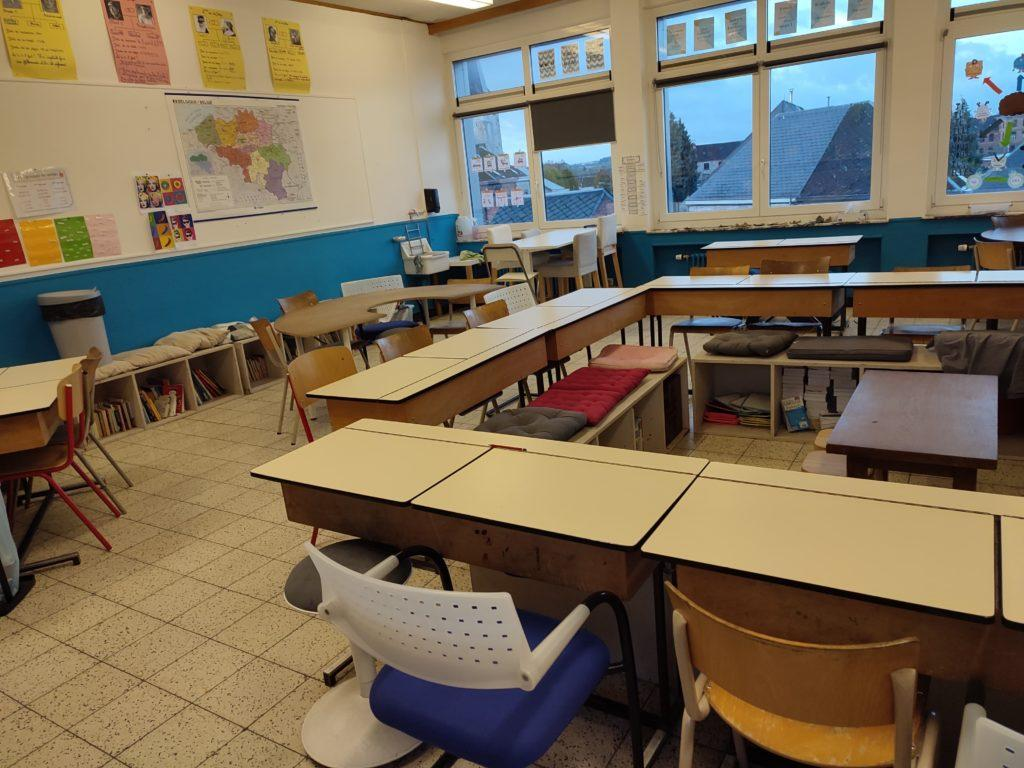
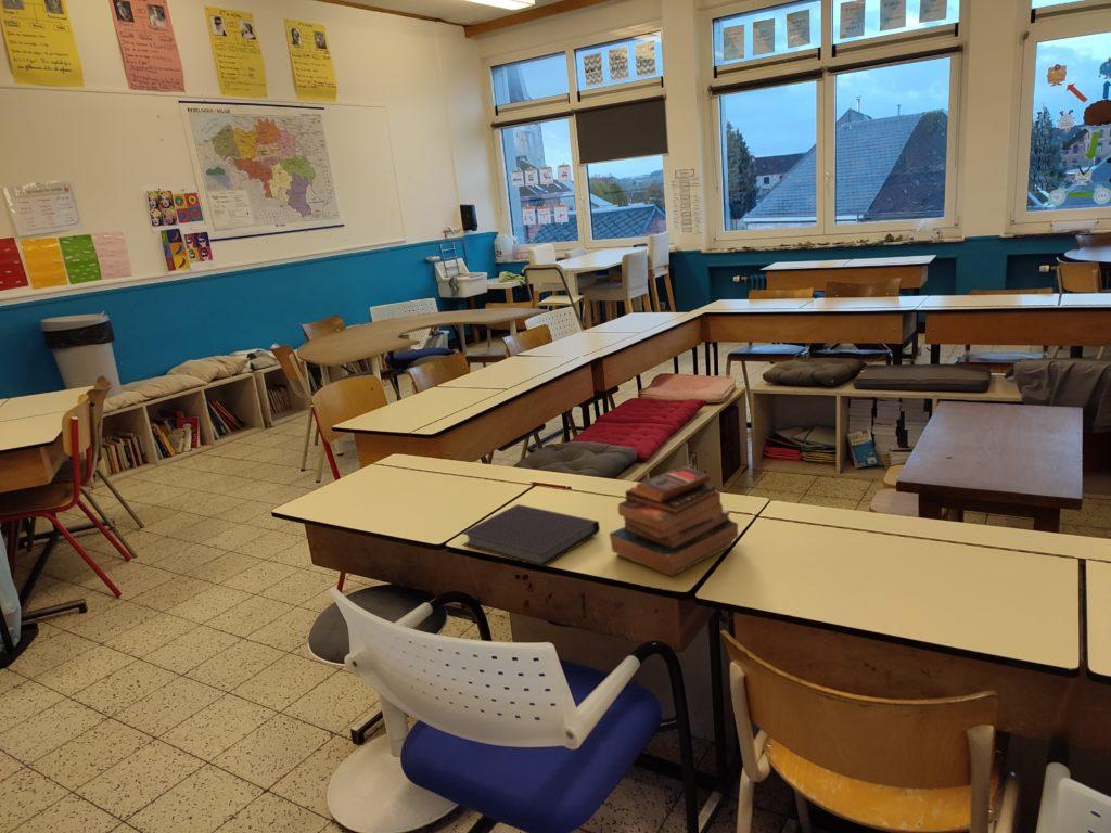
+ notebook [460,503,601,568]
+ book [609,465,739,577]
